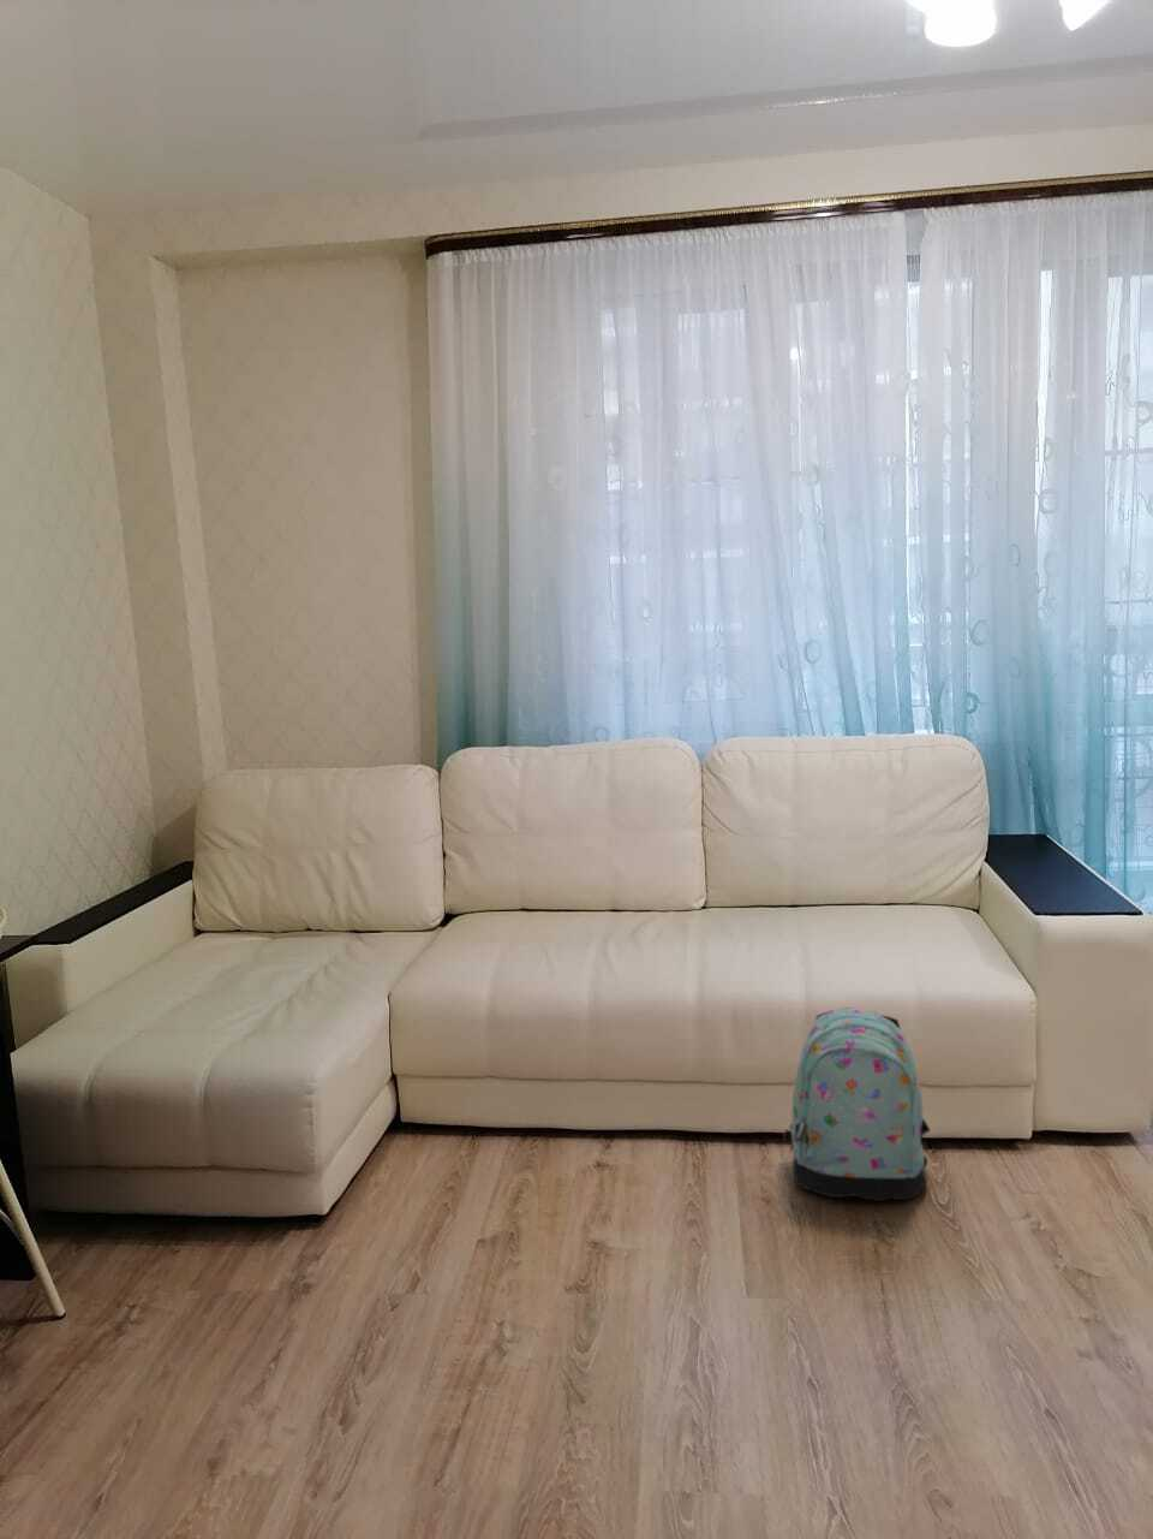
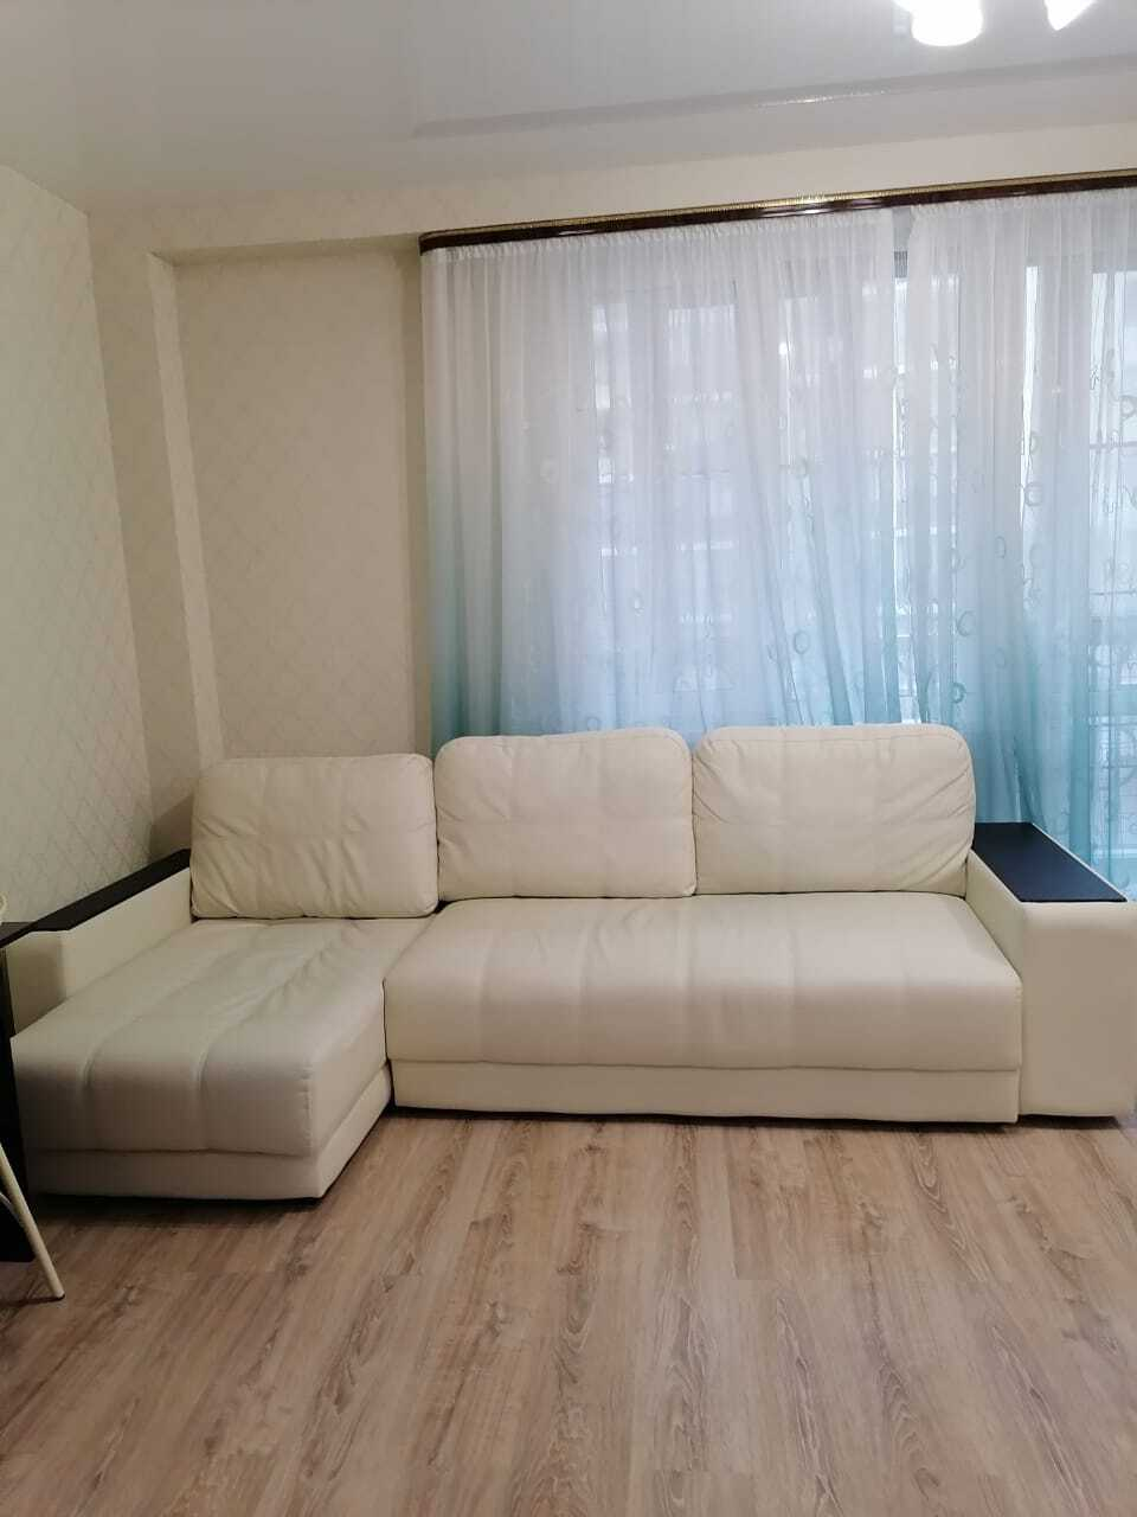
- backpack [782,1006,931,1202]
